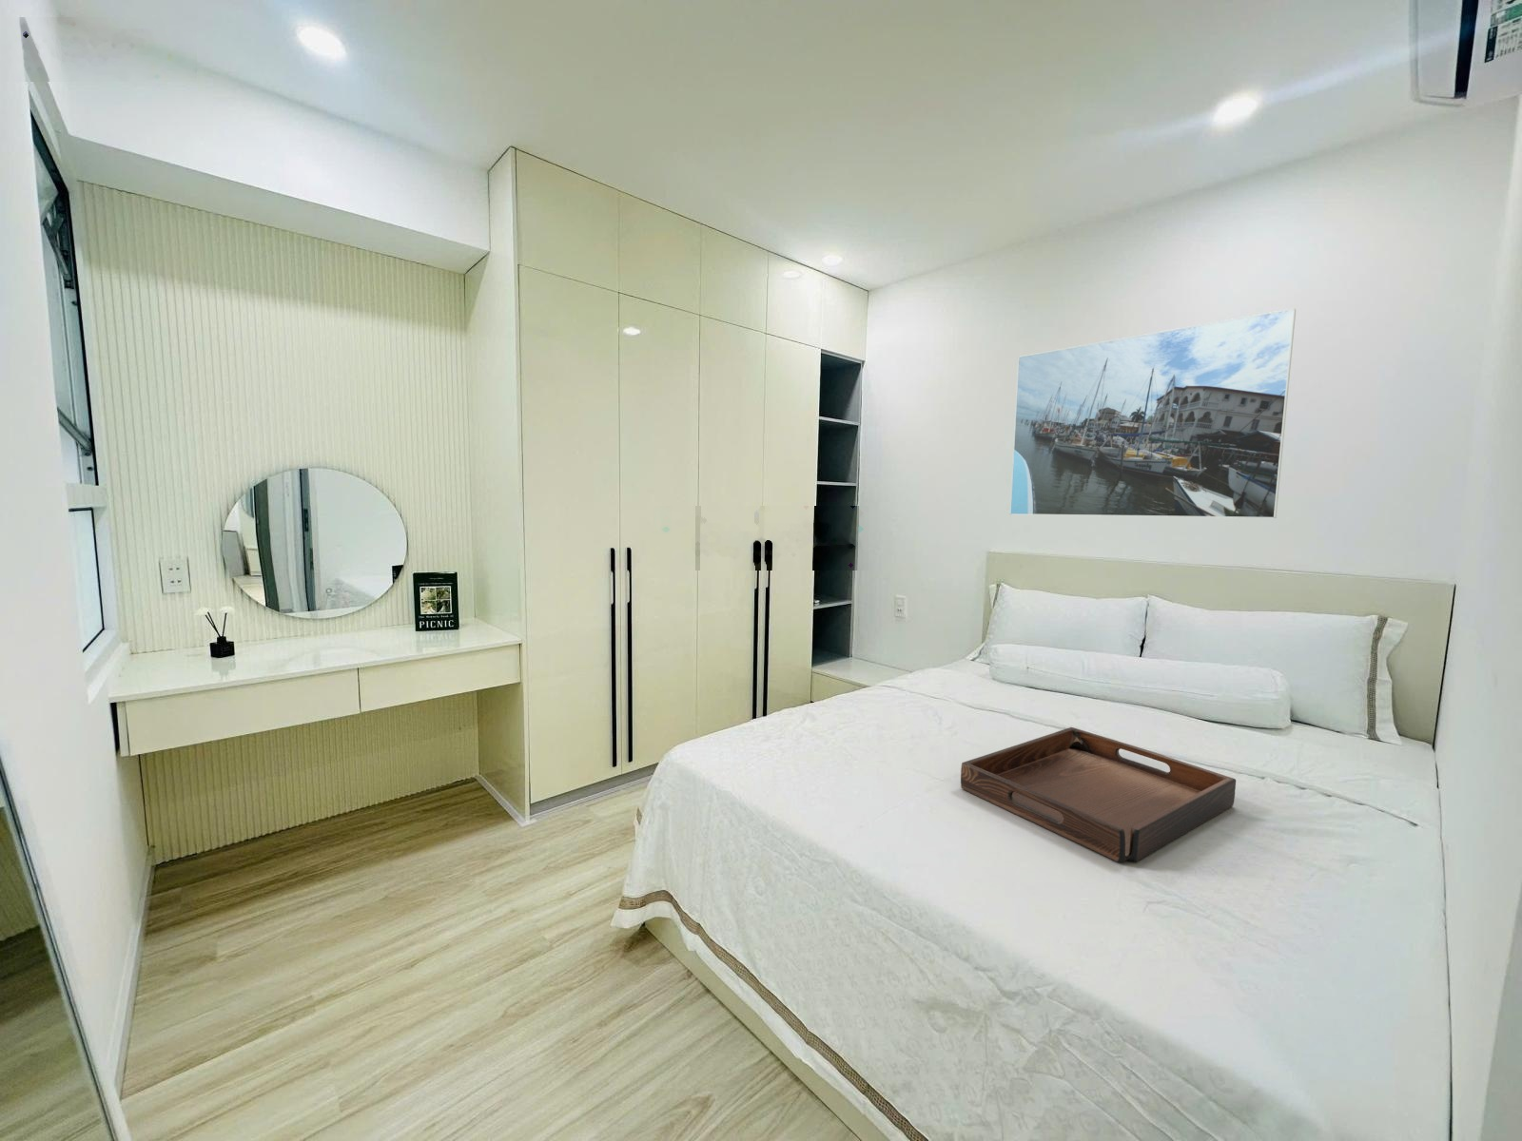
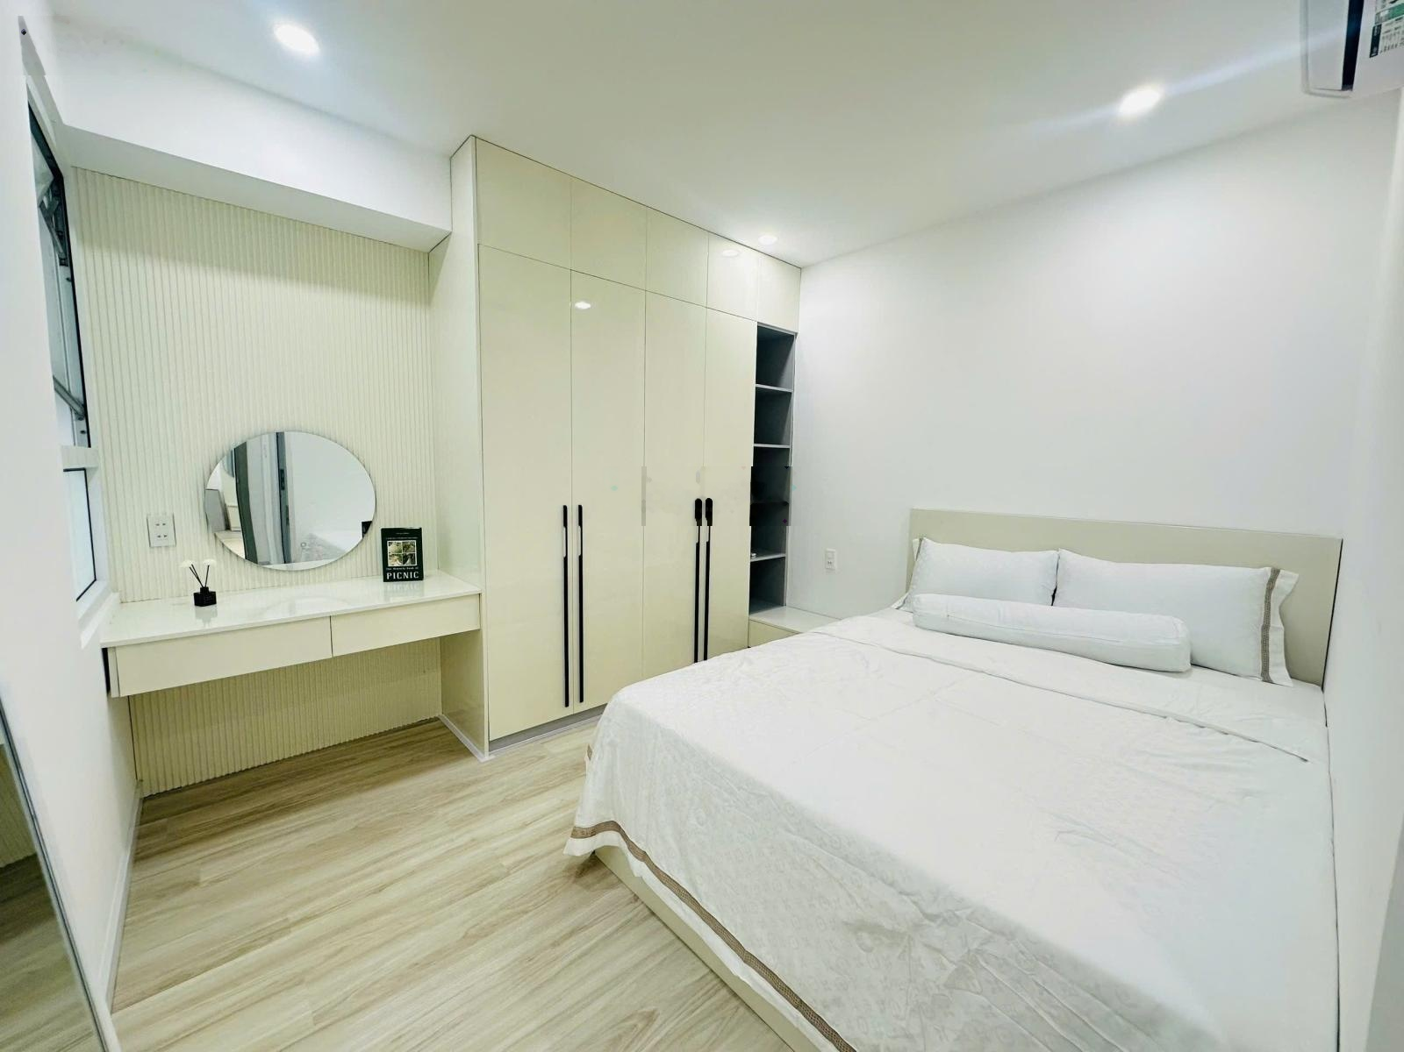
- serving tray [960,726,1237,863]
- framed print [1009,307,1297,519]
